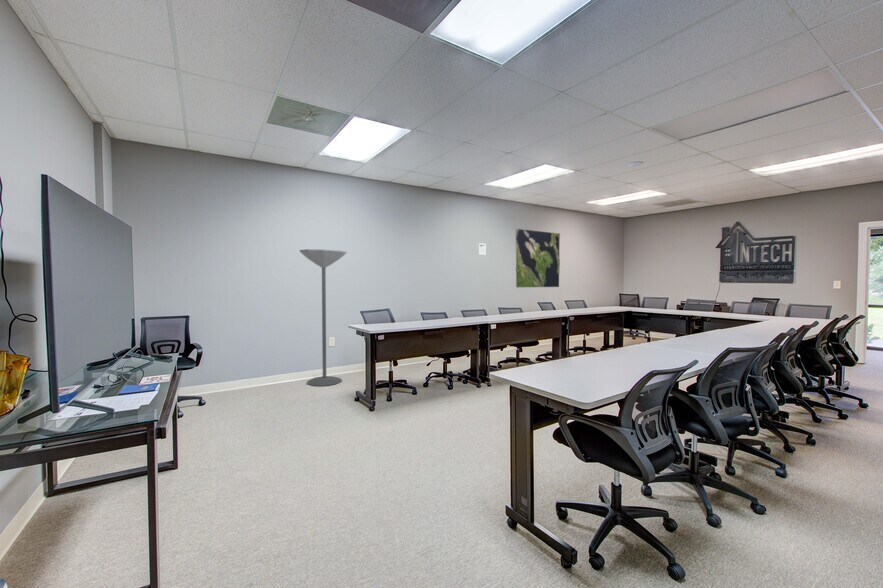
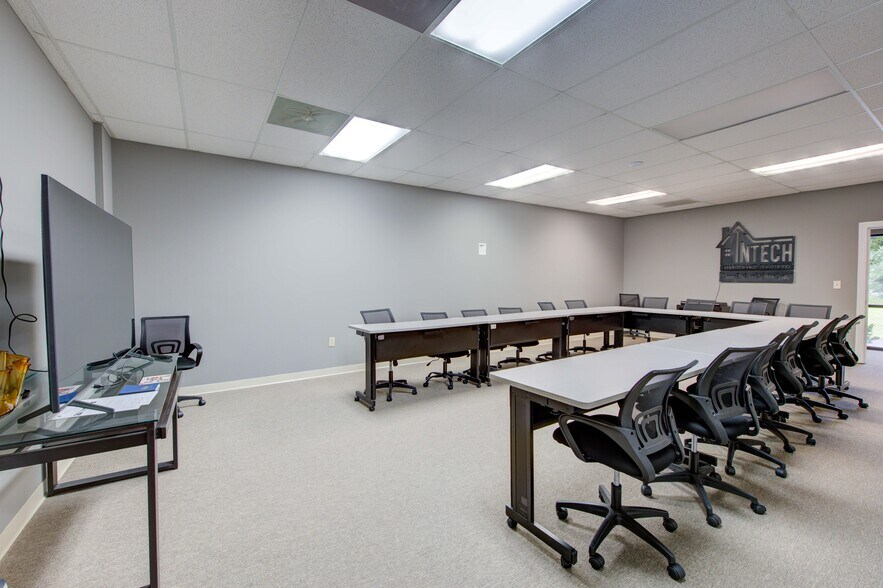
- world map [515,228,561,288]
- floor lamp [299,248,348,387]
